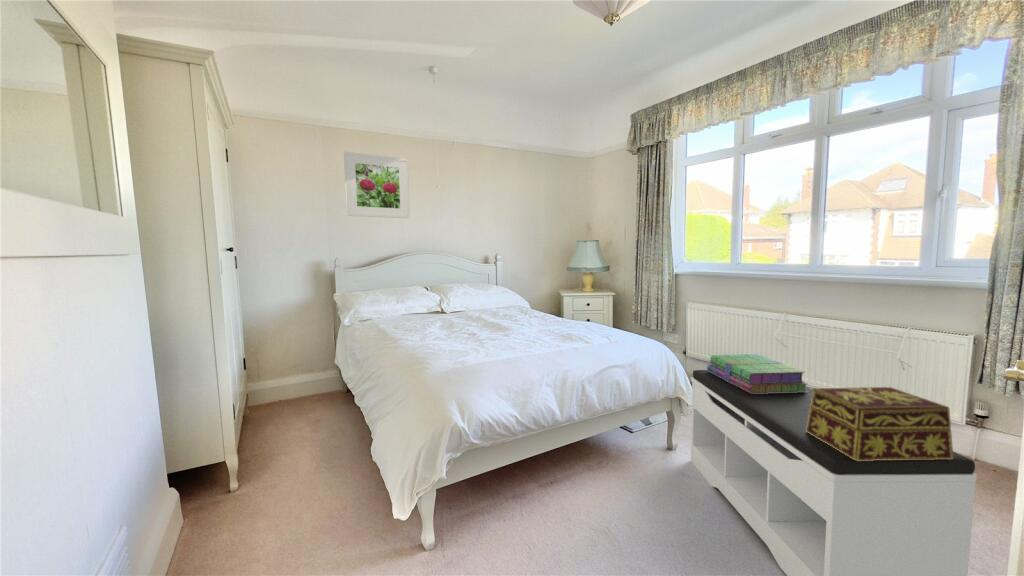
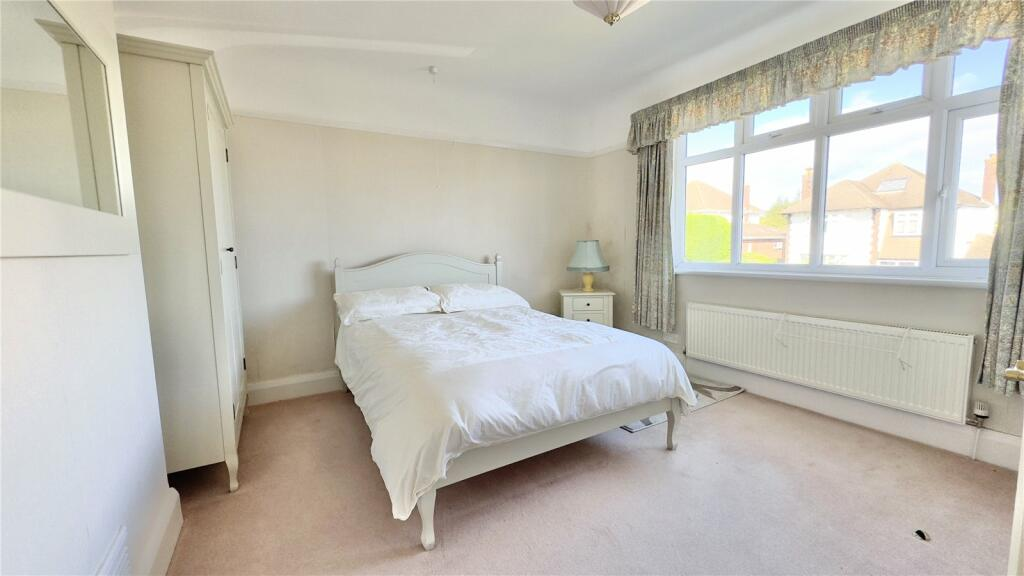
- stack of books [706,353,809,394]
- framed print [343,151,411,219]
- decorative box [806,386,954,461]
- bench [690,369,978,576]
